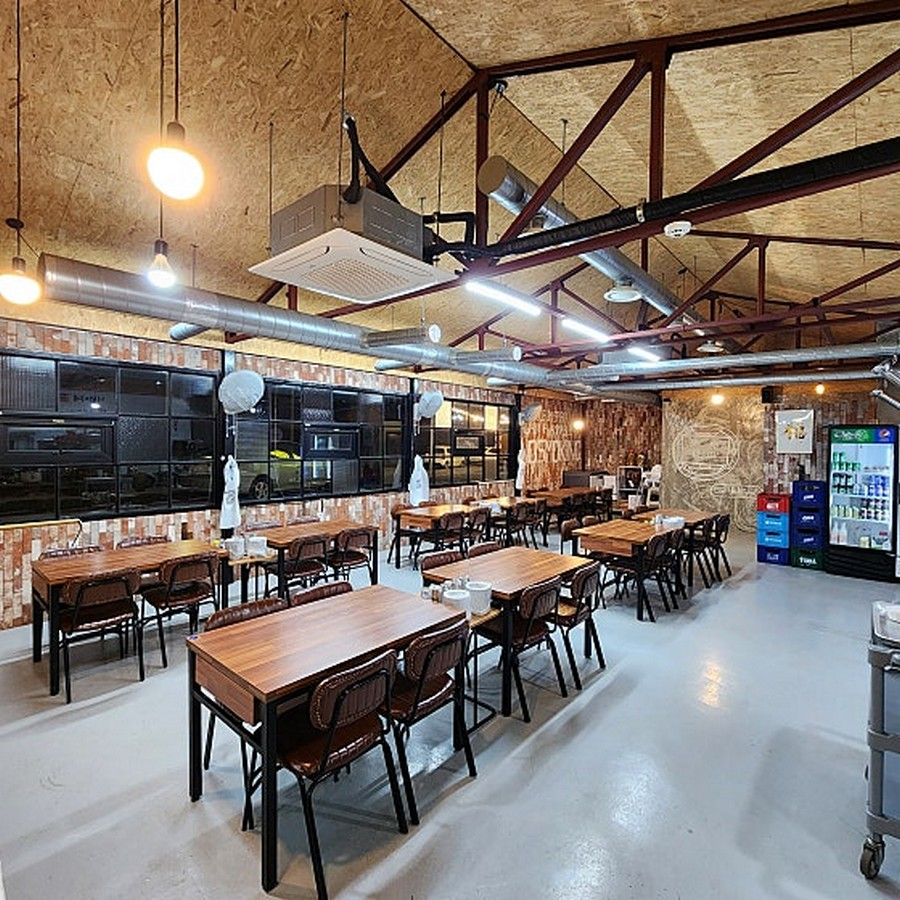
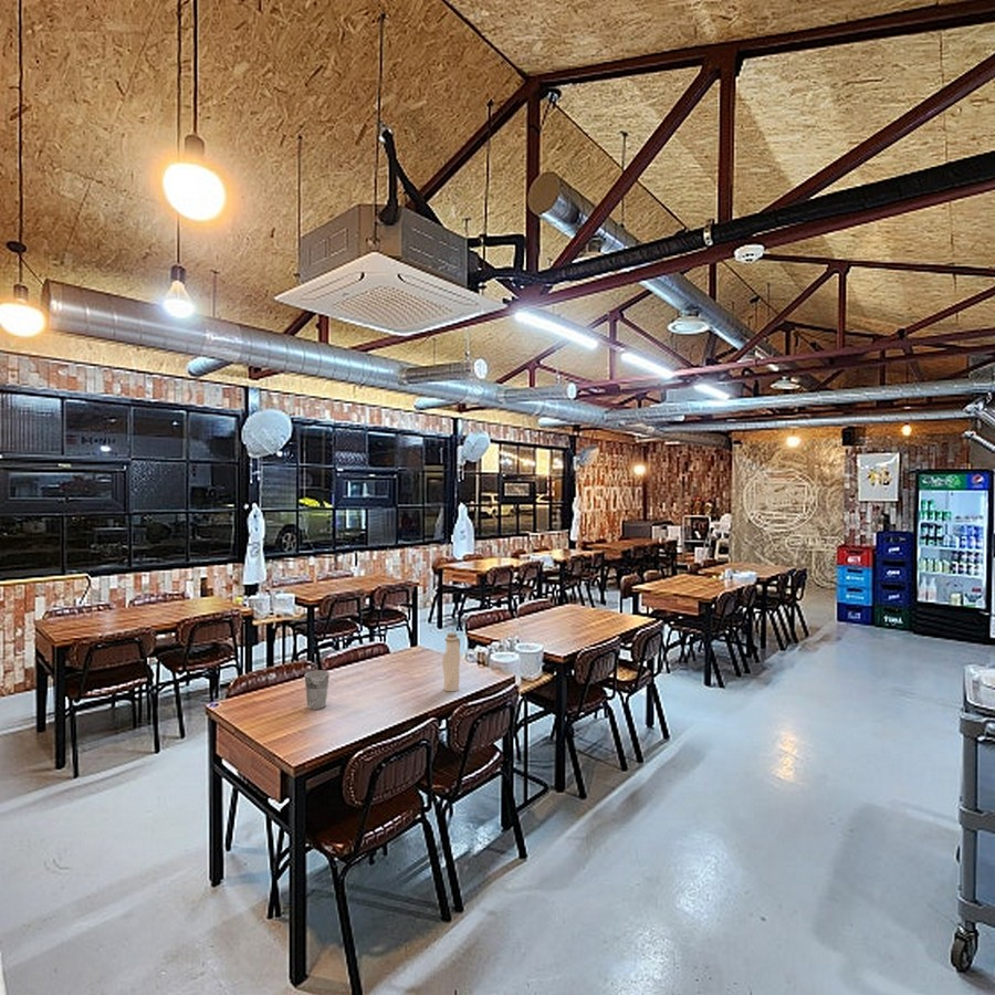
+ cup [304,669,331,711]
+ water bottle [441,631,462,692]
